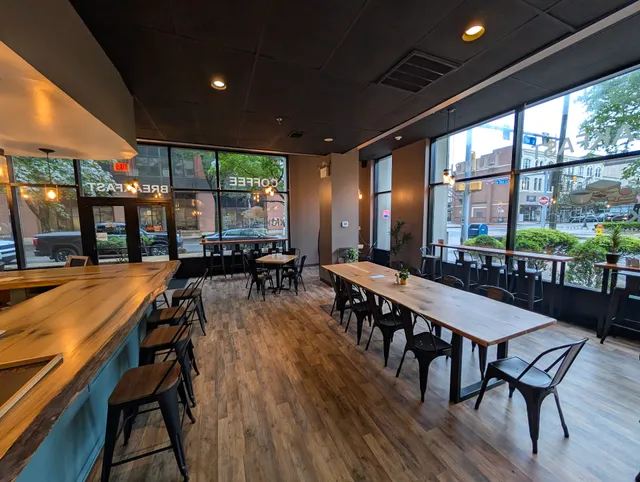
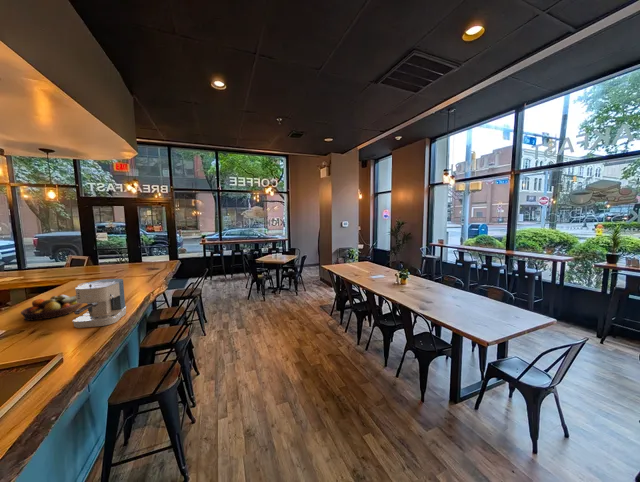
+ coffee maker [72,278,127,329]
+ fruit bowl [20,293,84,322]
